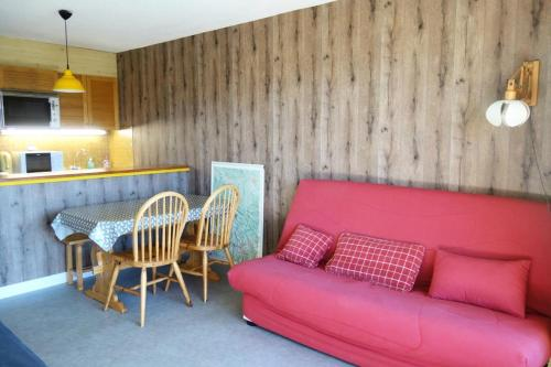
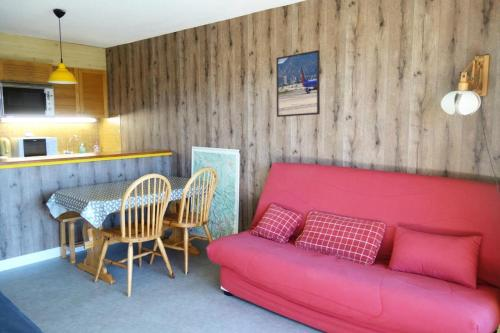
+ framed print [275,49,321,118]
